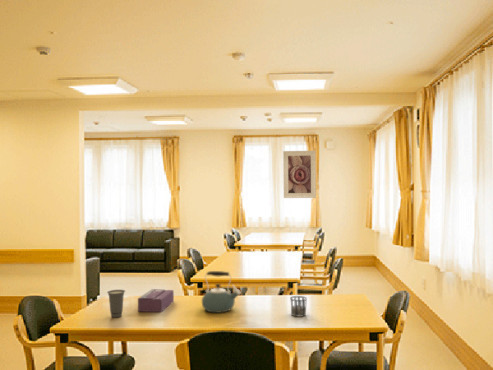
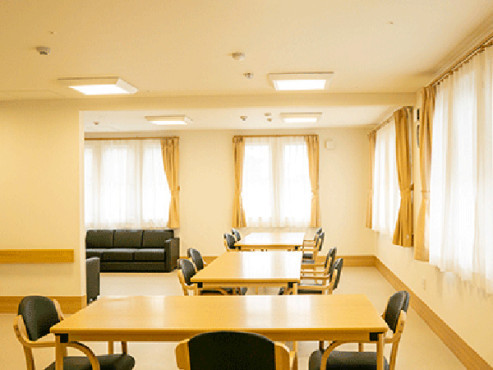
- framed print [282,150,317,199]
- cup [289,295,308,318]
- cup [106,289,126,318]
- tissue box [137,288,175,313]
- kettle [201,270,242,314]
